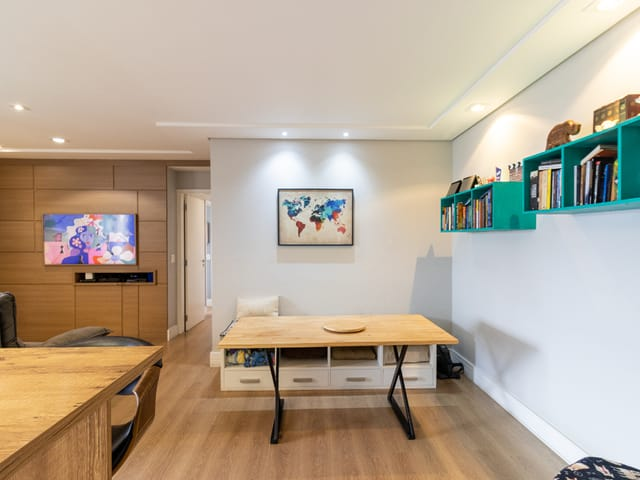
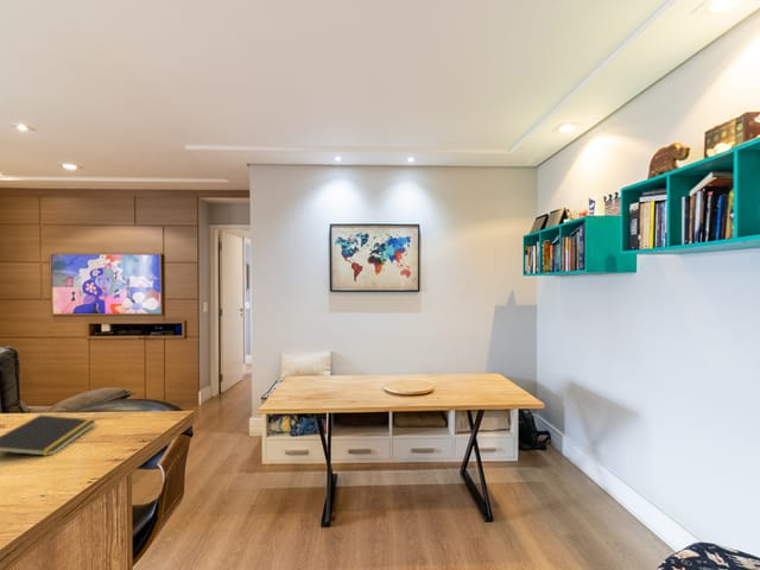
+ notepad [0,414,97,457]
